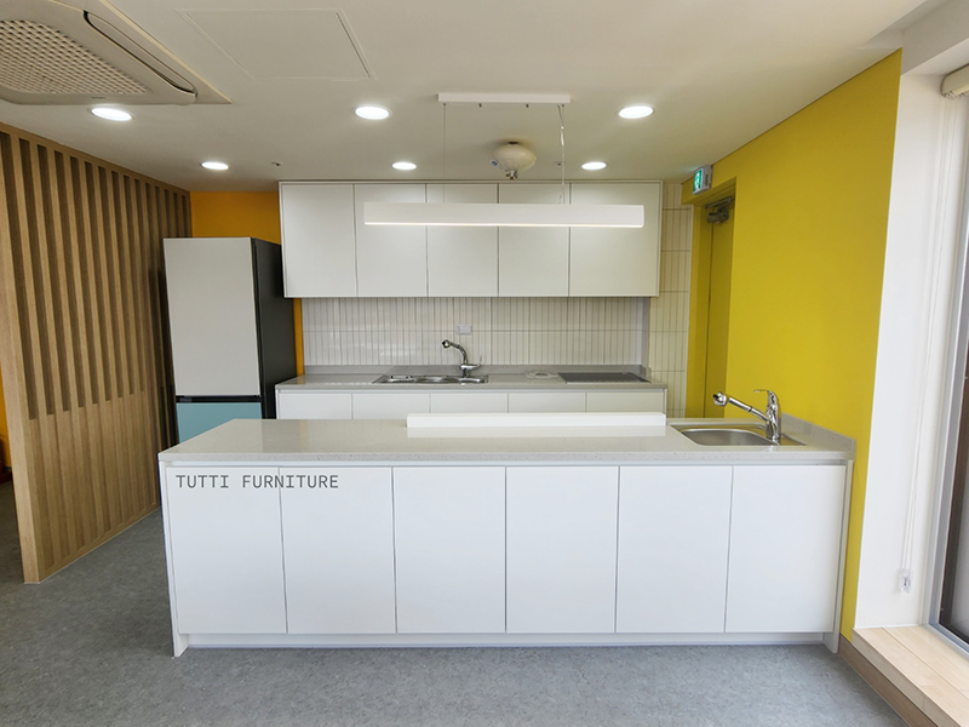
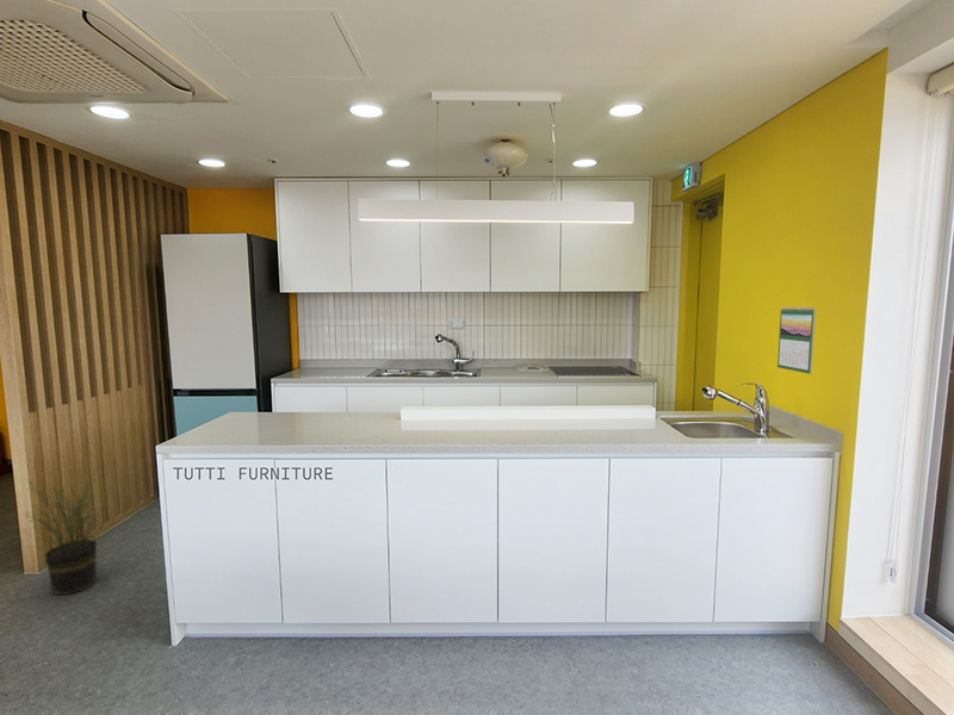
+ potted plant [21,464,107,596]
+ calendar [776,305,817,375]
